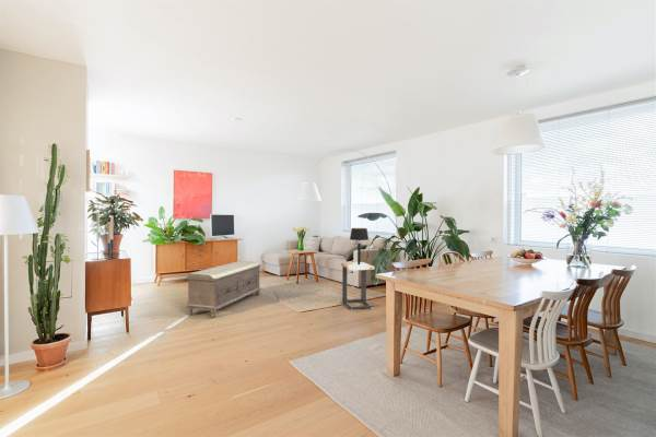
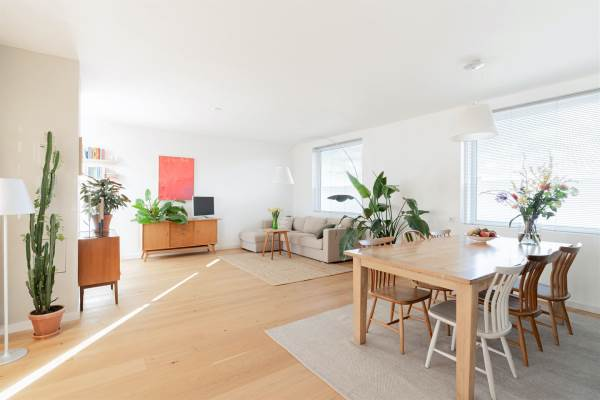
- bench [185,260,262,319]
- side table [340,261,375,310]
- table lamp [349,227,370,264]
